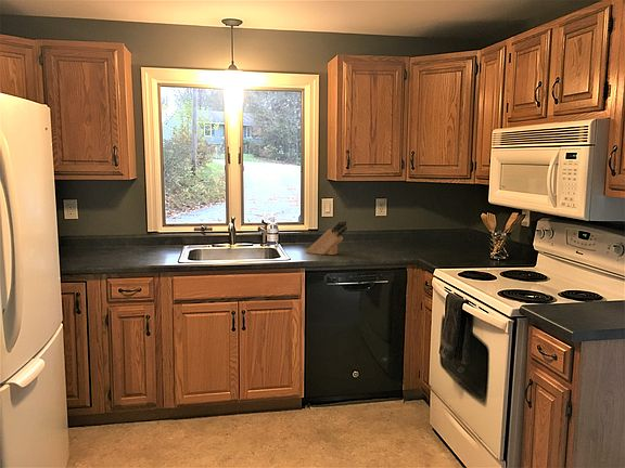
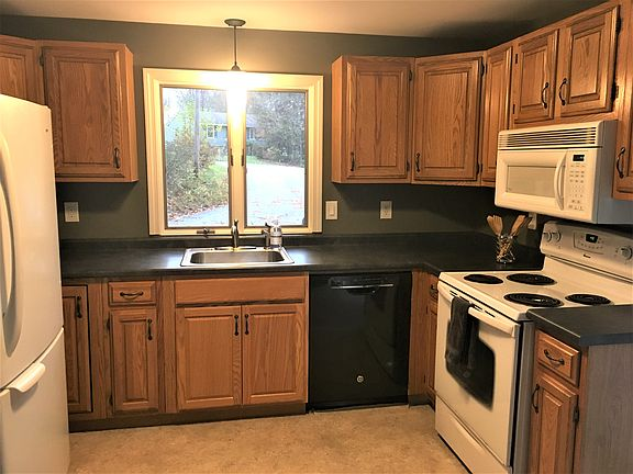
- knife block [305,220,348,256]
